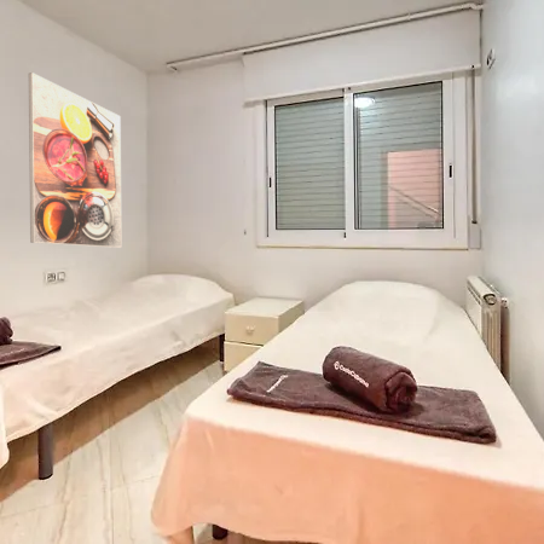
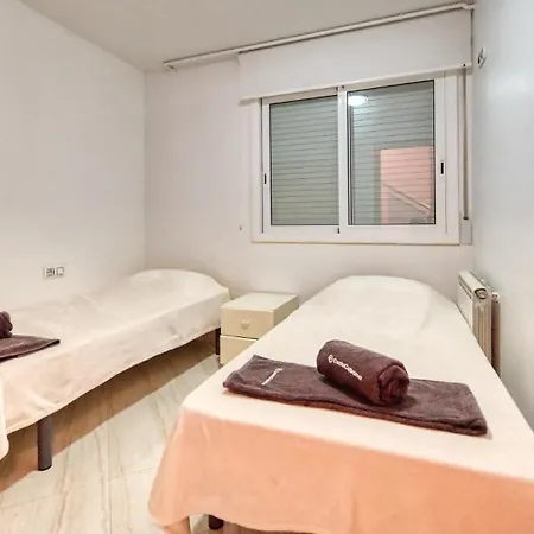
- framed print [28,71,122,249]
